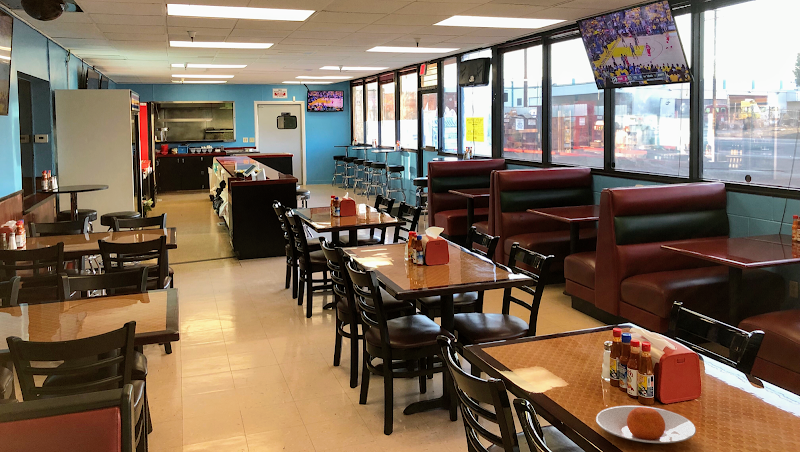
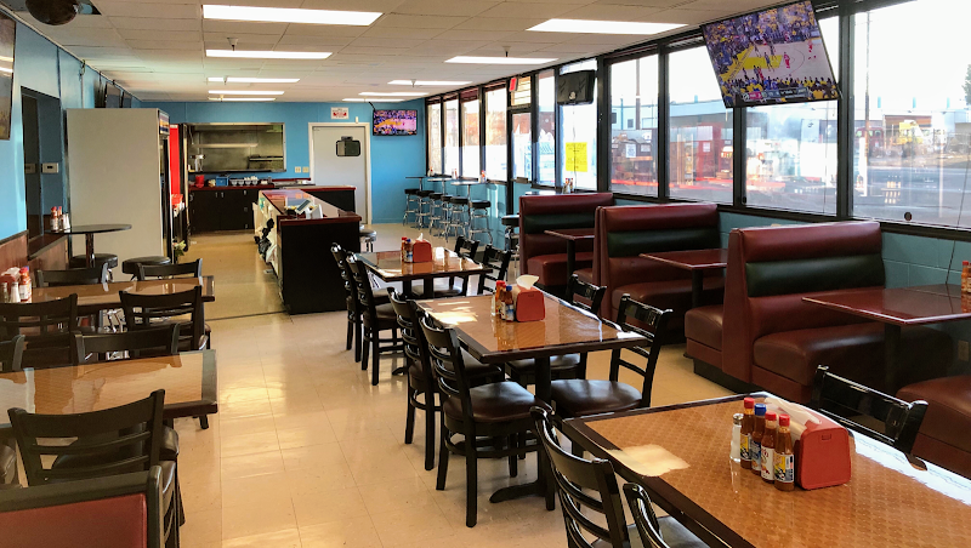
- plate [595,405,697,444]
